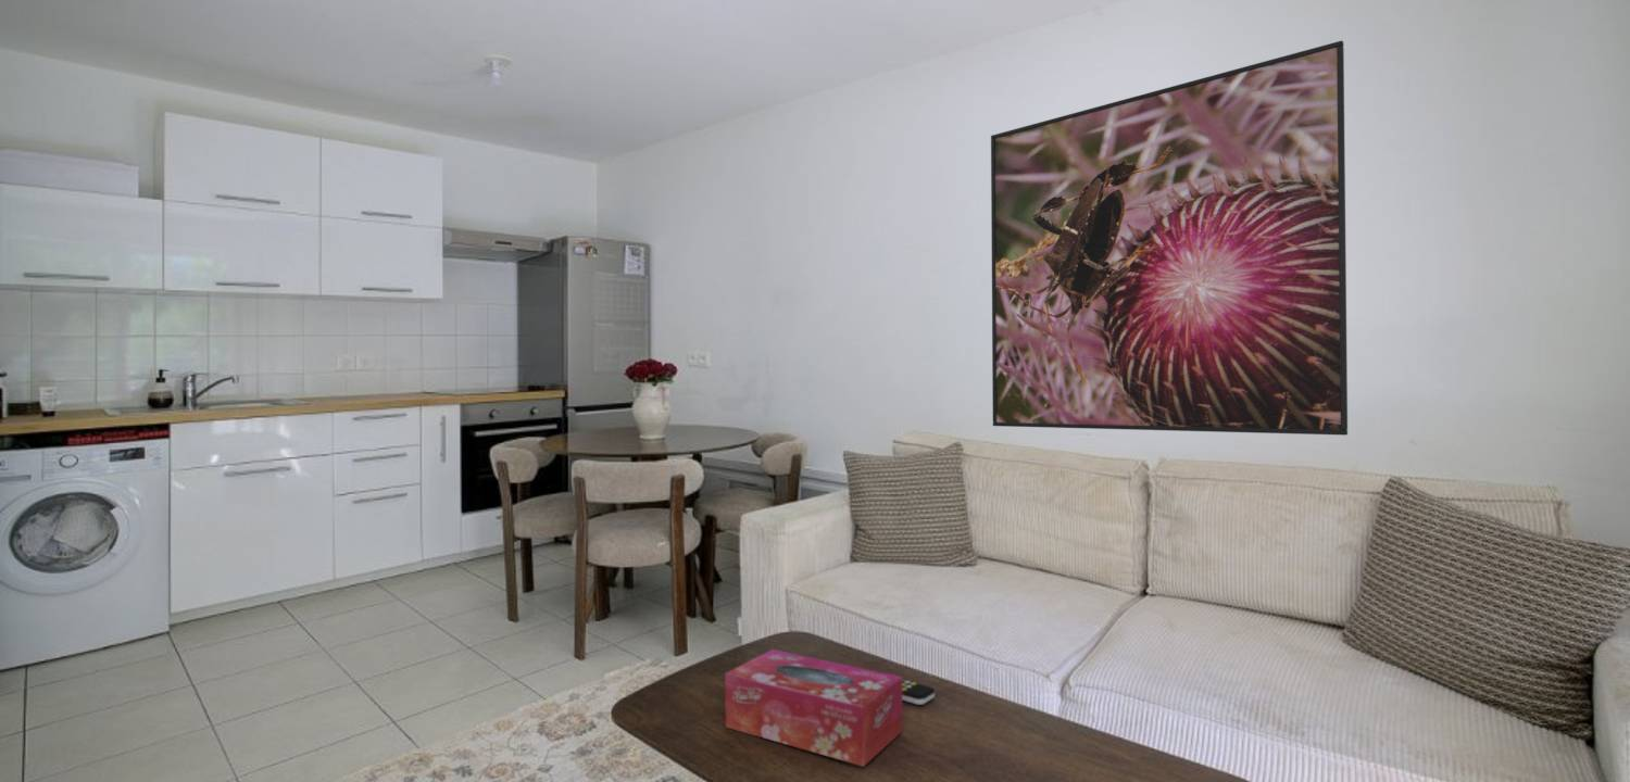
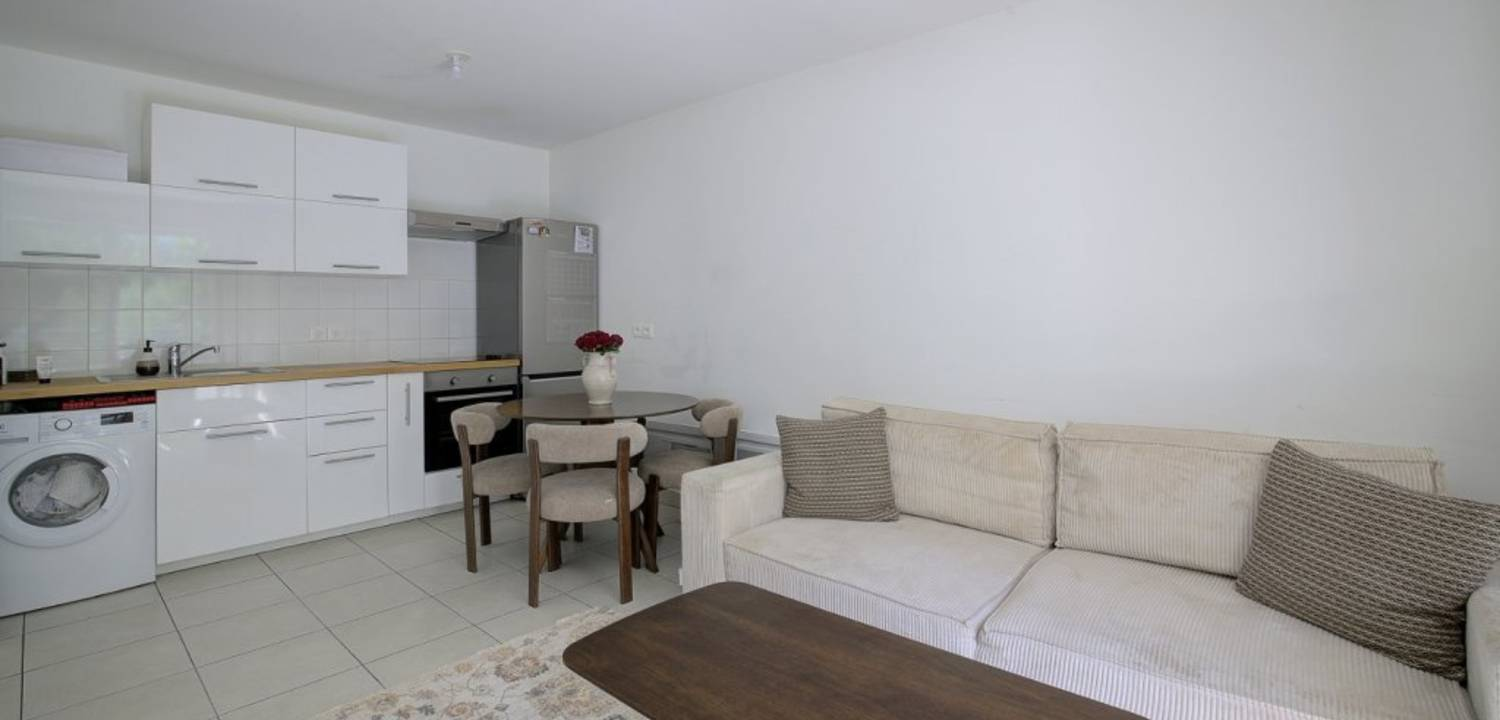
- remote control [902,678,936,706]
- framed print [990,39,1349,437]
- tissue box [725,648,904,768]
